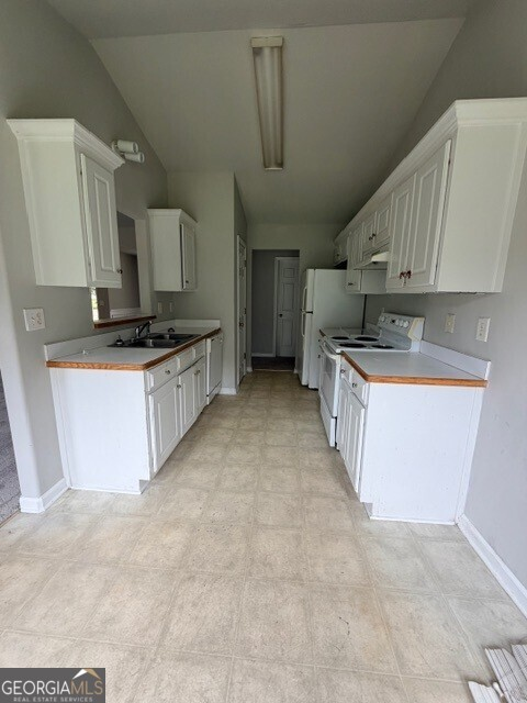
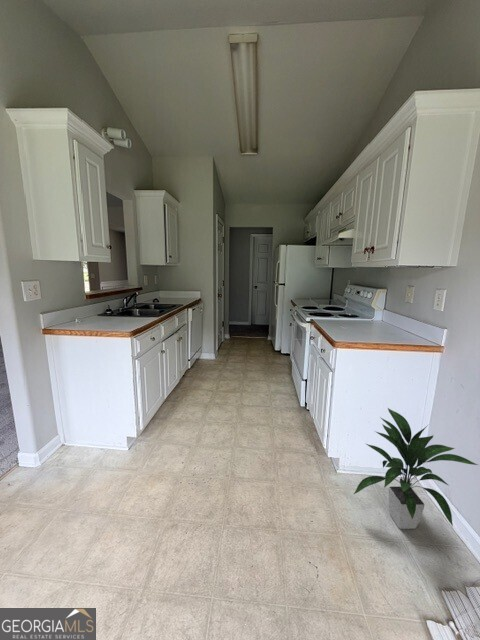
+ indoor plant [353,407,479,530]
